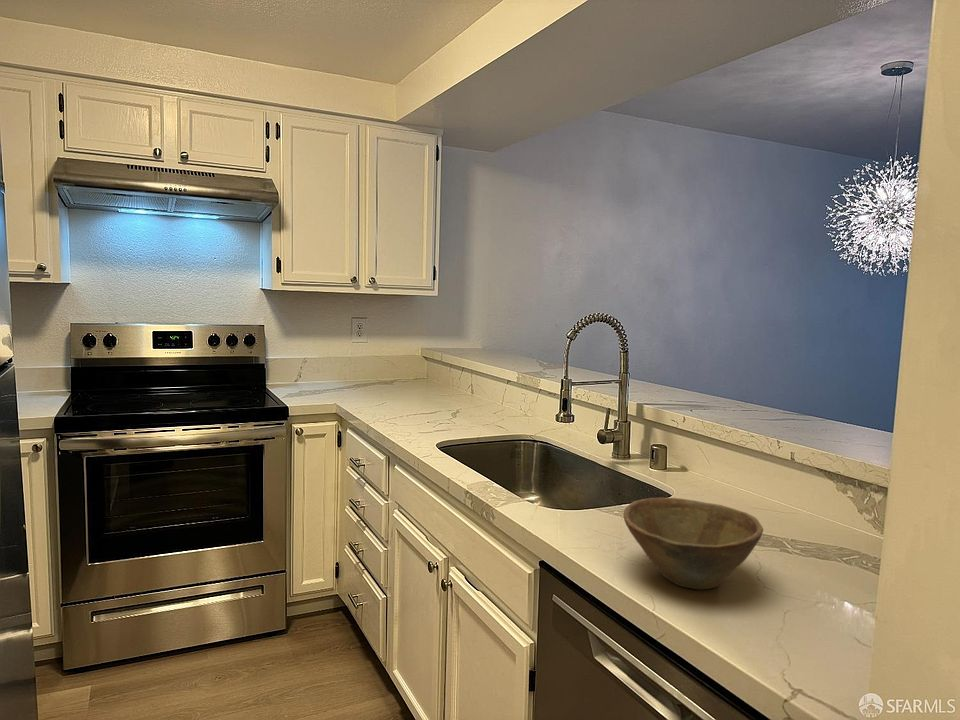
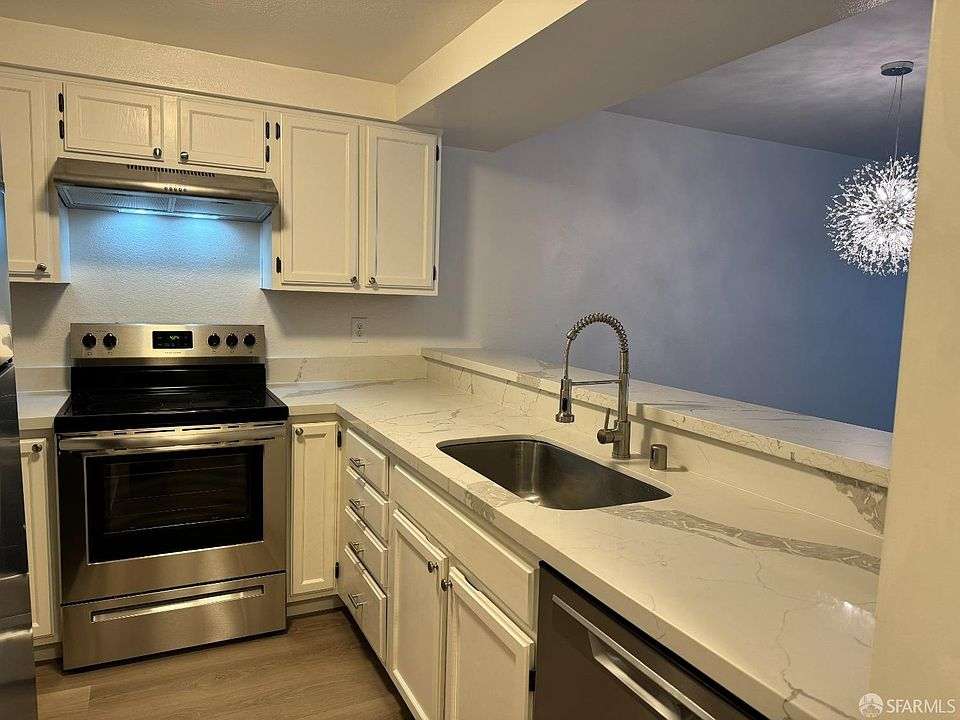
- bowl [623,496,764,590]
